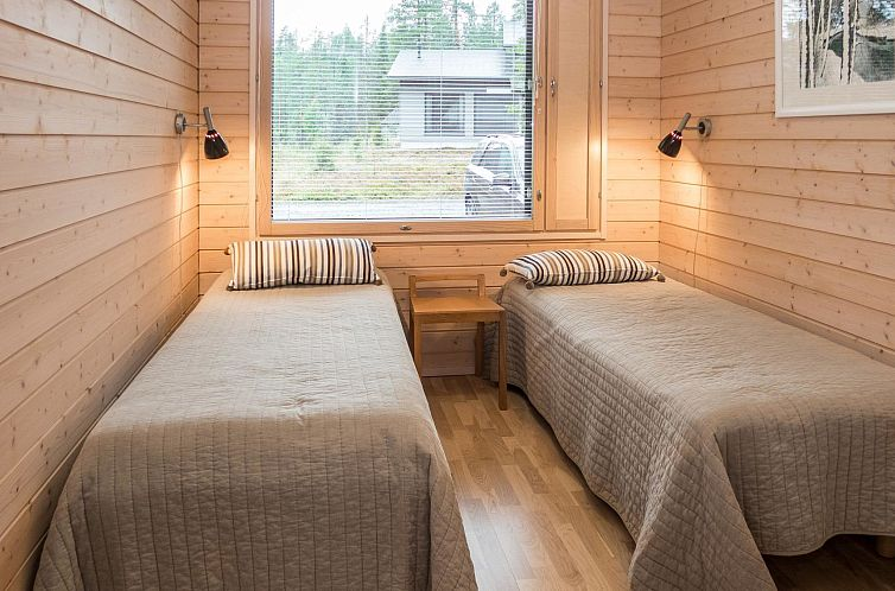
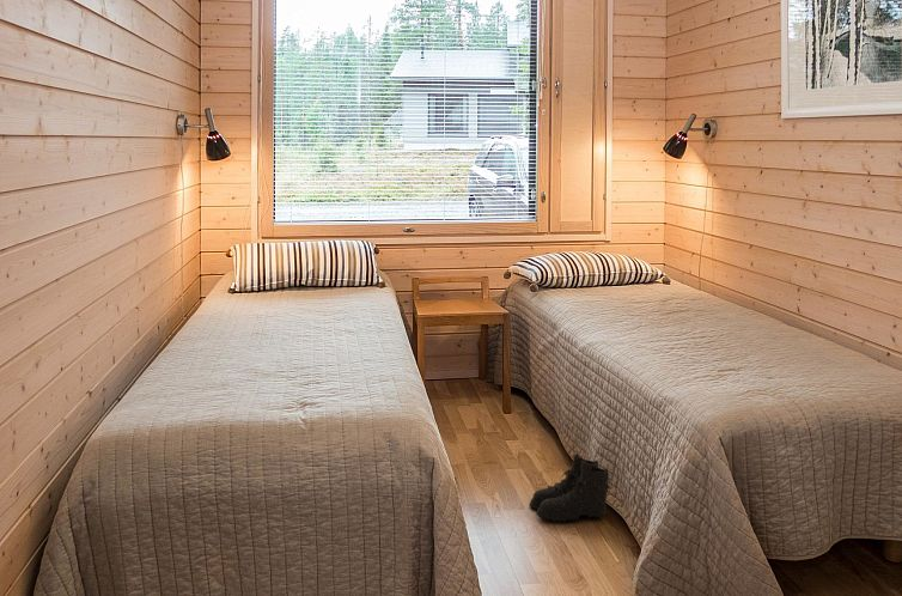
+ boots [528,452,611,523]
